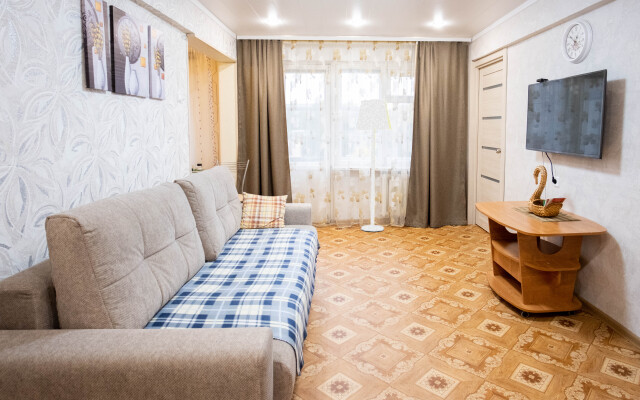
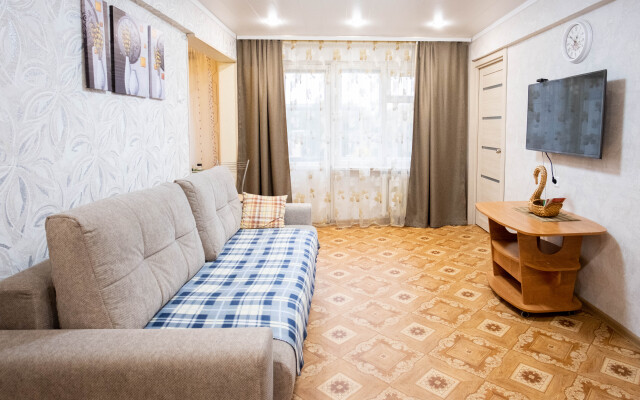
- lamp [354,98,392,232]
